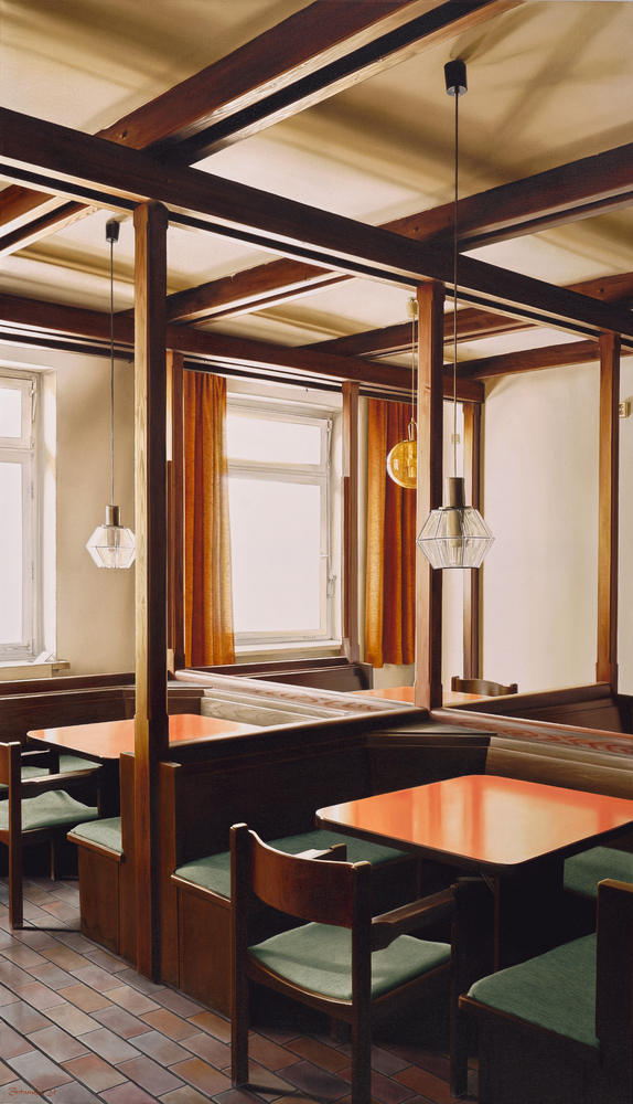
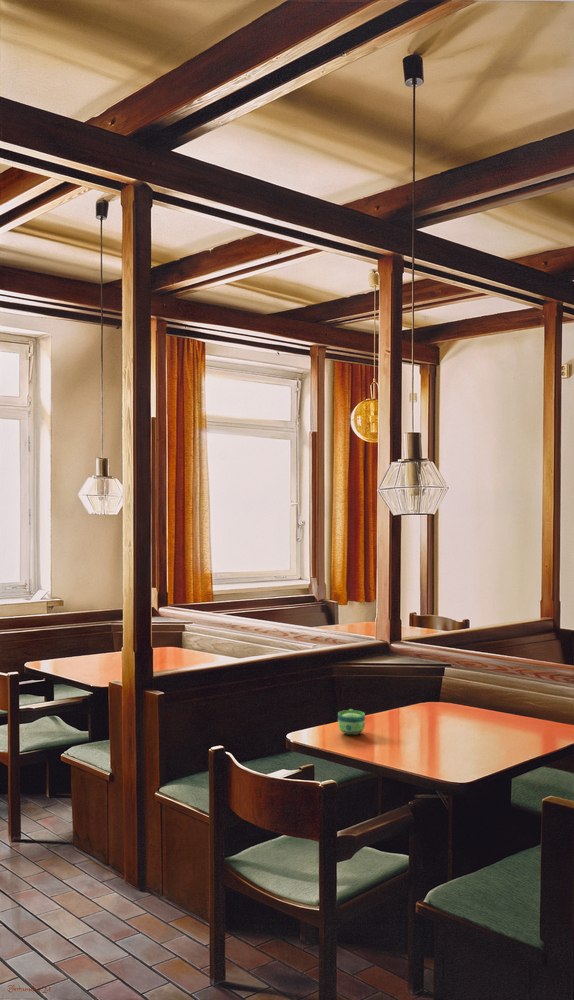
+ cup [337,708,366,736]
